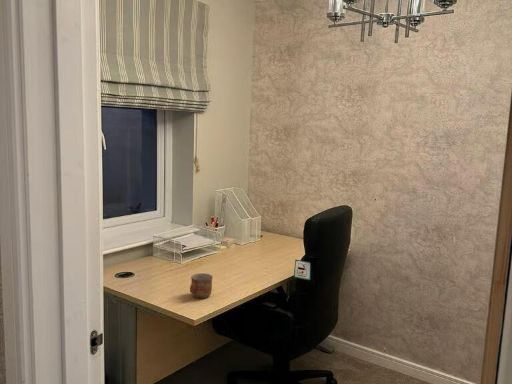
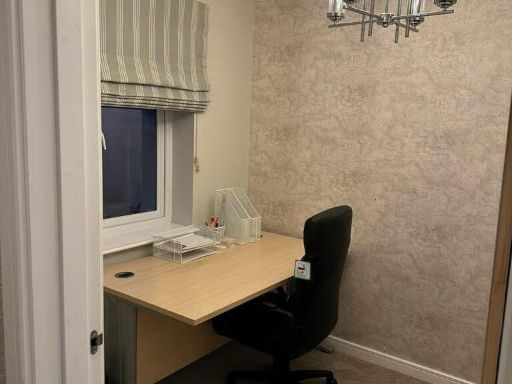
- mug [189,272,214,299]
